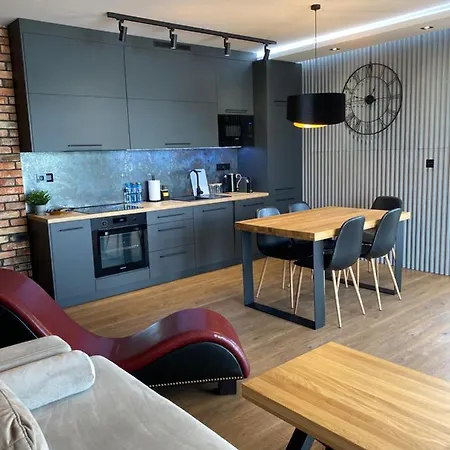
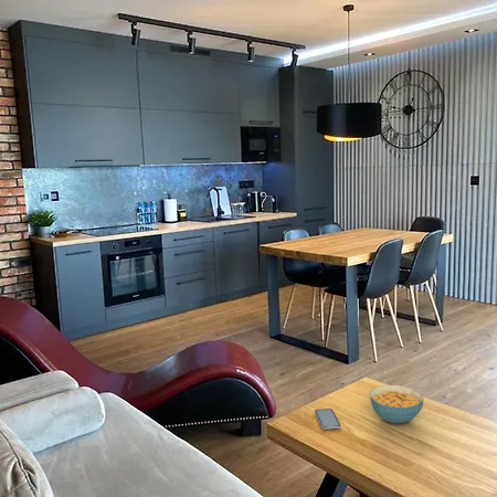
+ smartphone [314,408,342,431]
+ cereal bowl [369,384,424,424]
